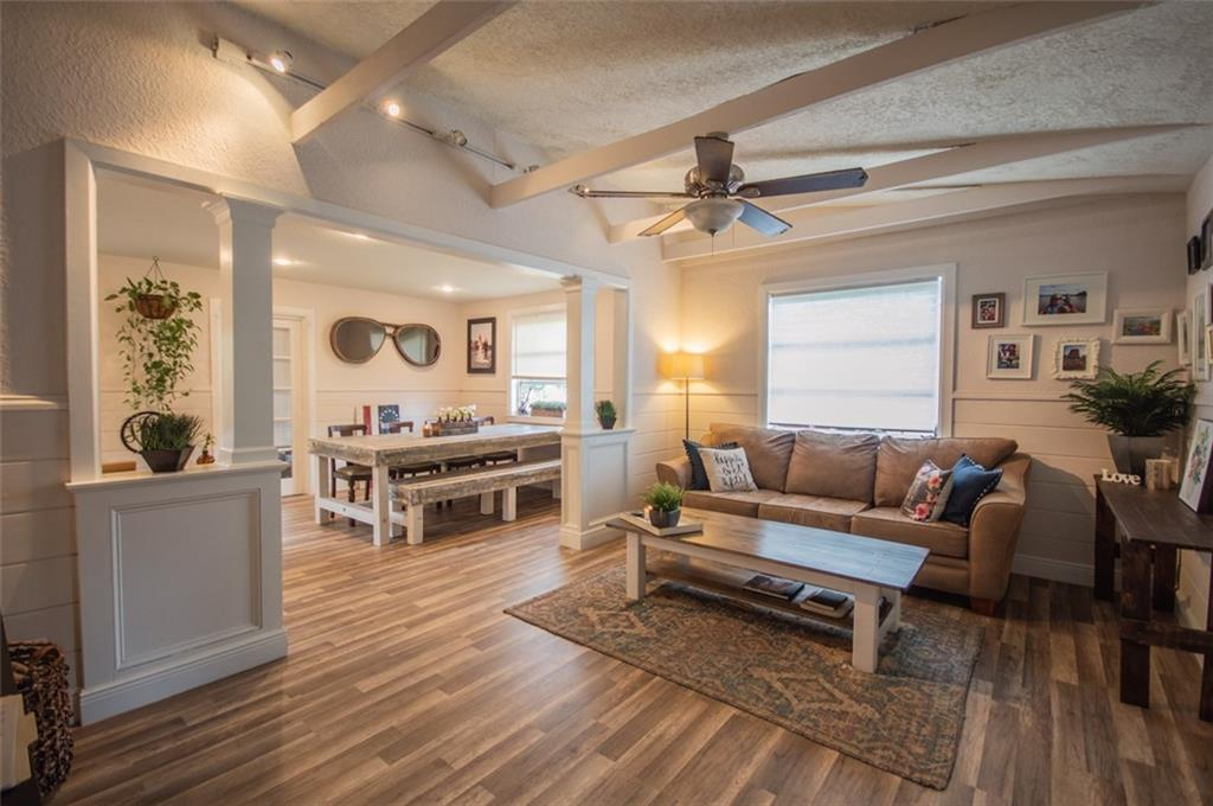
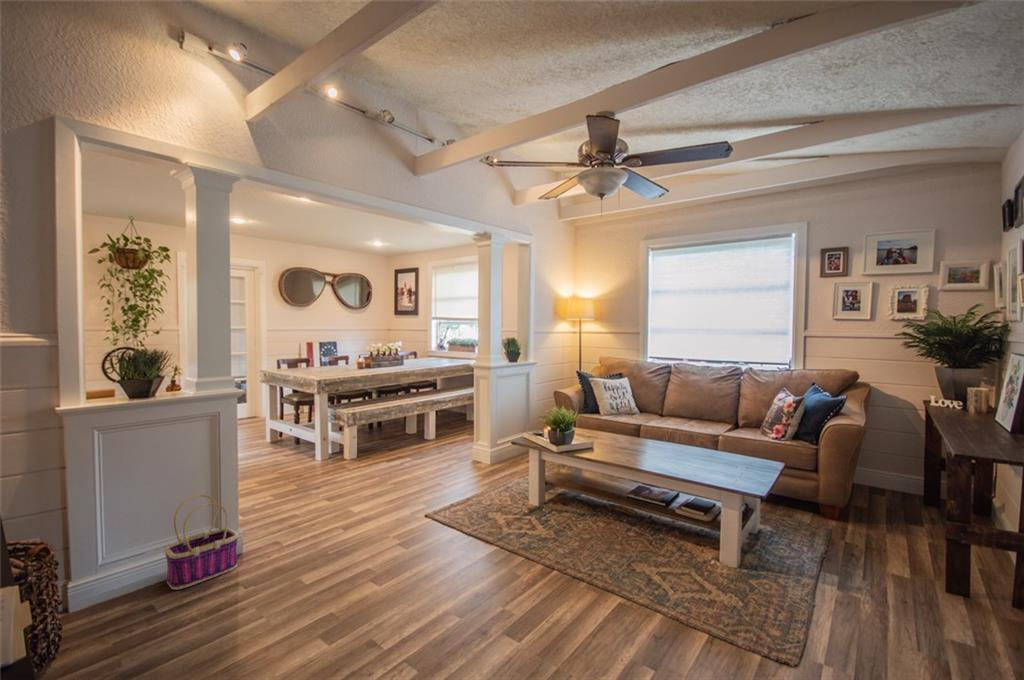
+ basket [164,494,240,591]
